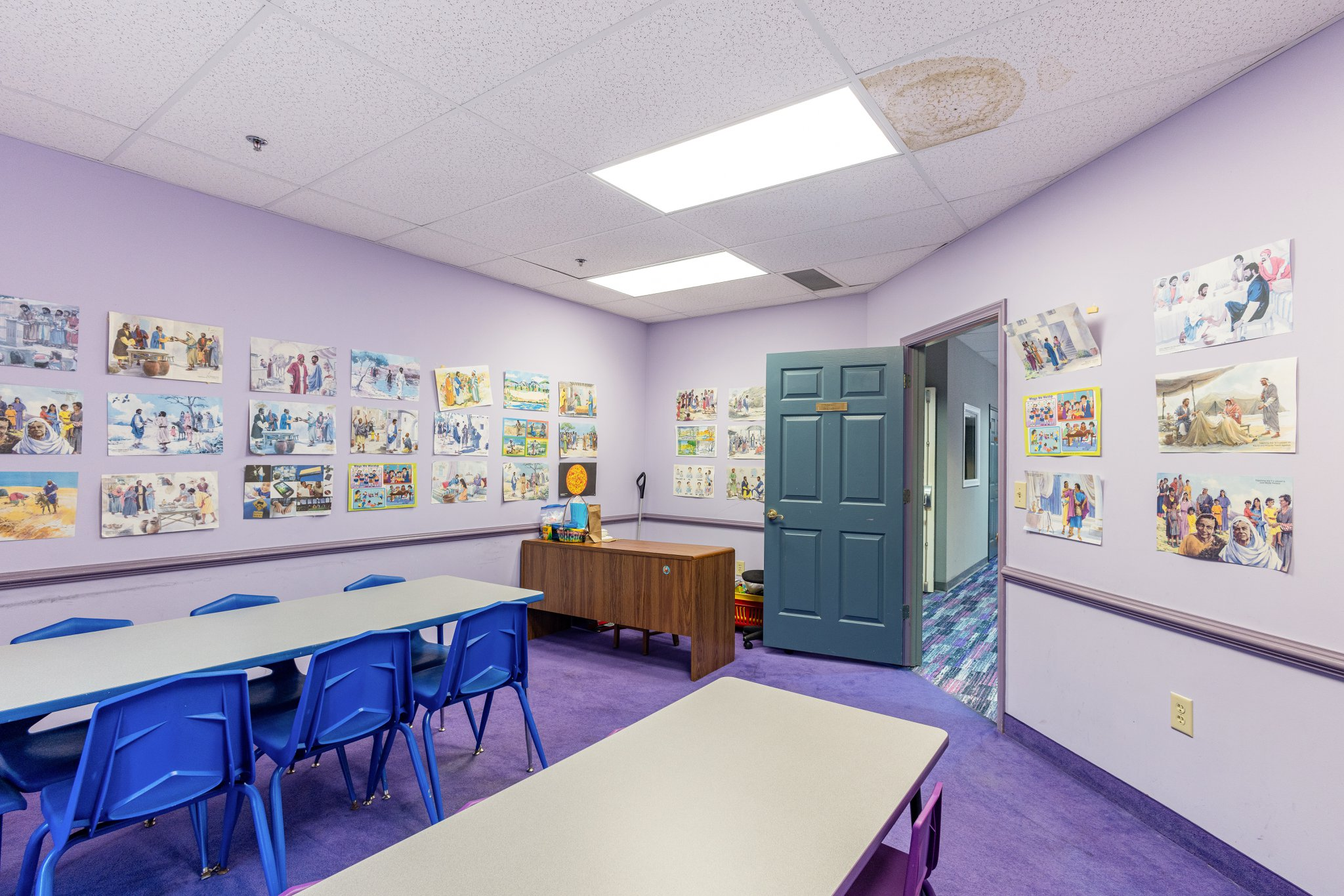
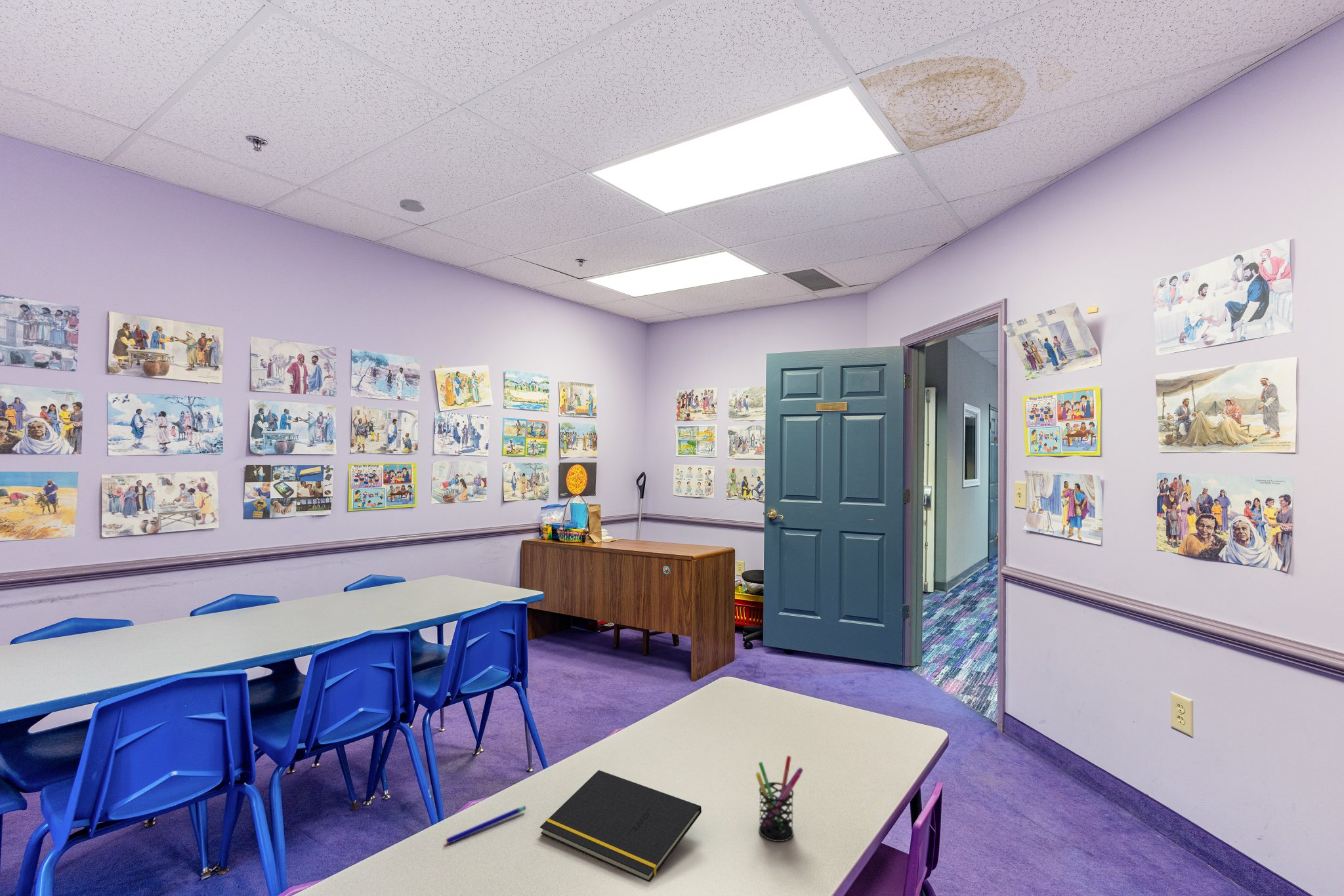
+ smoke detector [399,199,425,213]
+ pen holder [755,755,804,842]
+ pen [446,805,526,845]
+ notepad [539,769,702,883]
